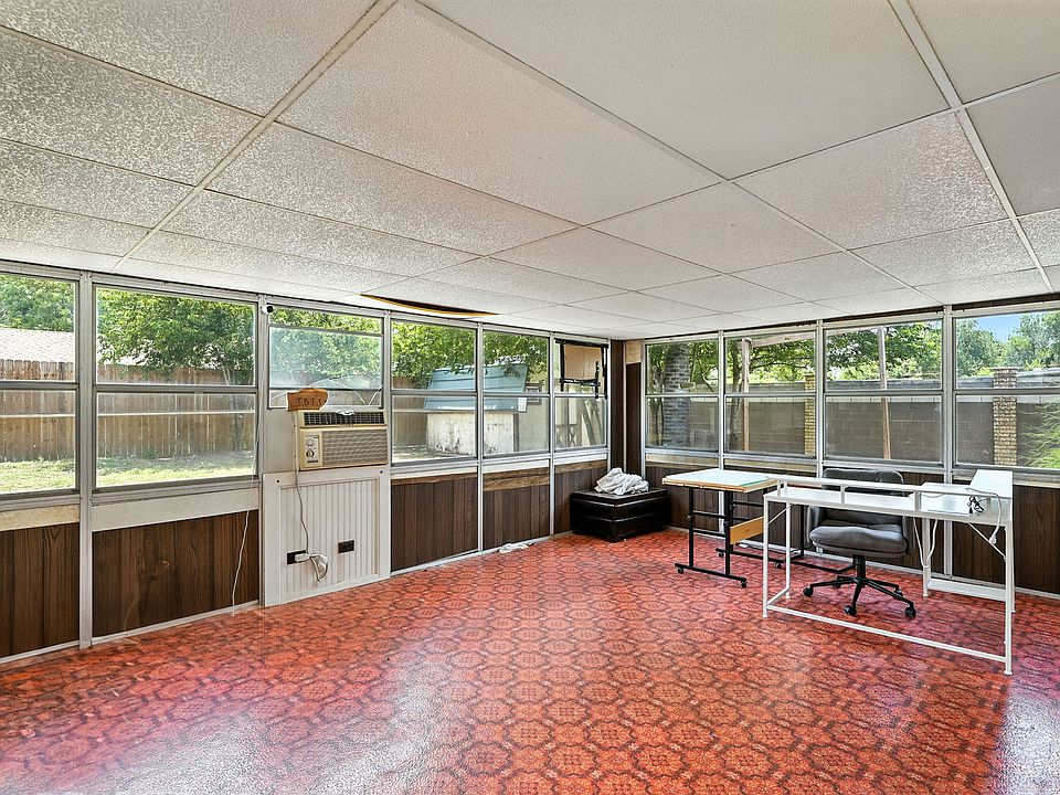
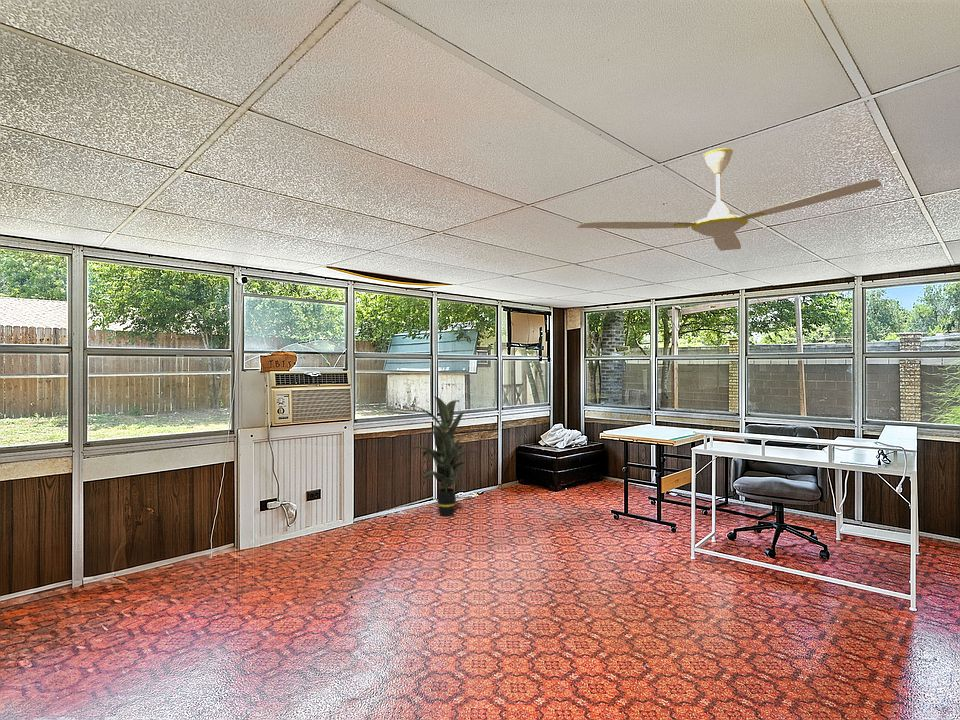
+ indoor plant [410,395,482,517]
+ ceiling fan [576,147,883,252]
